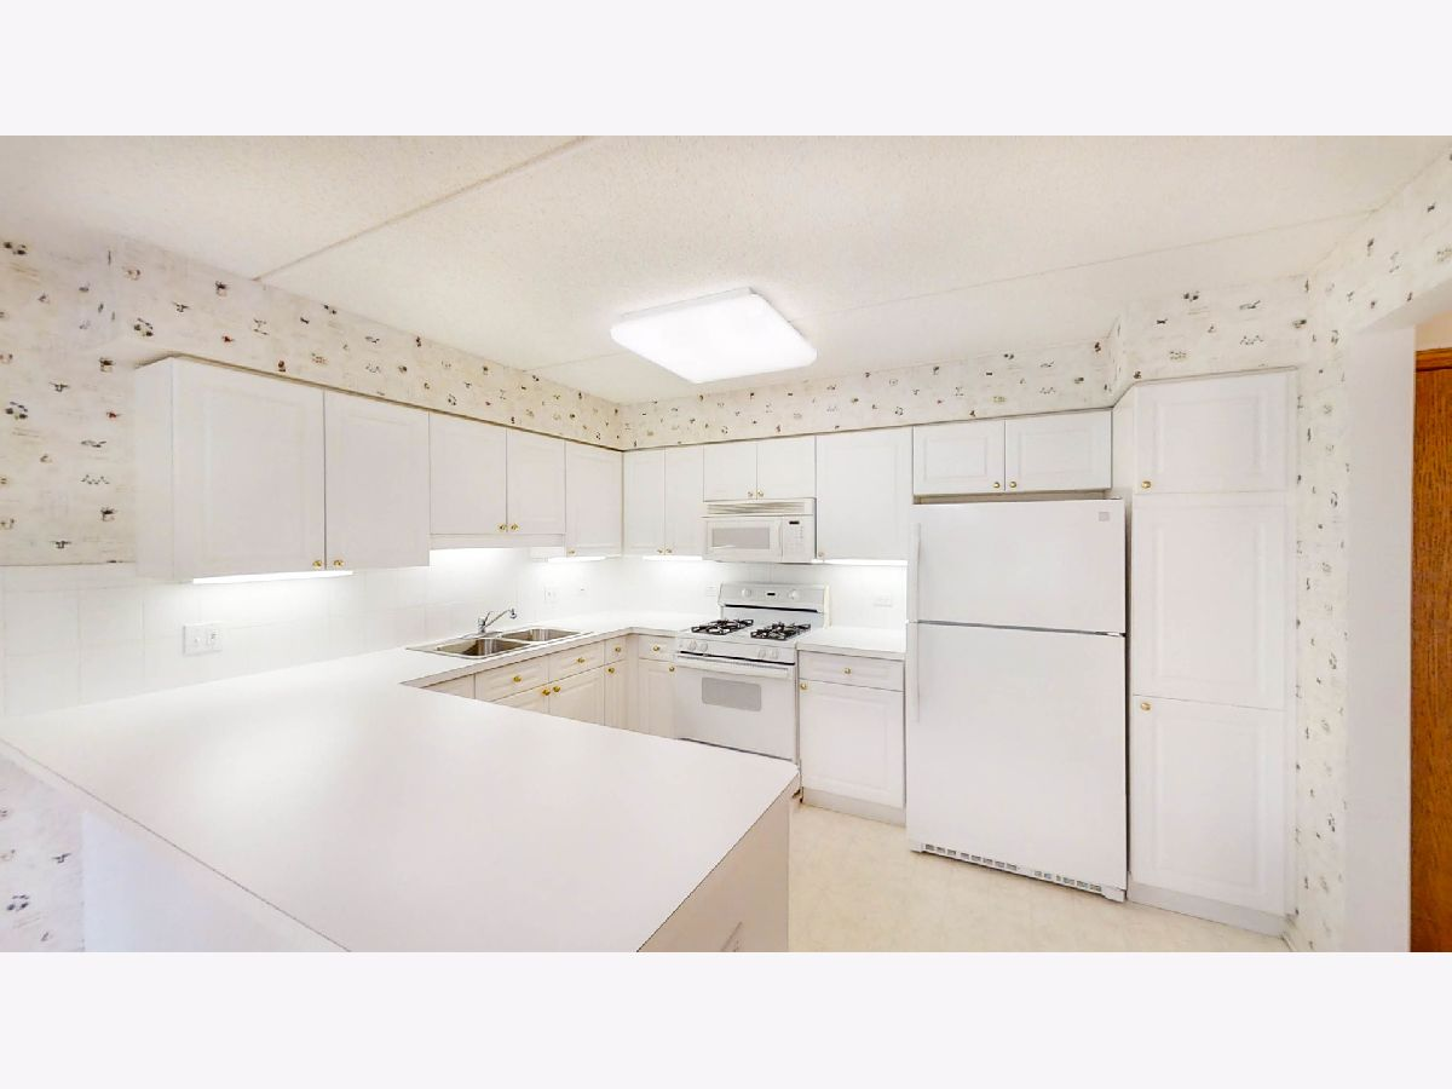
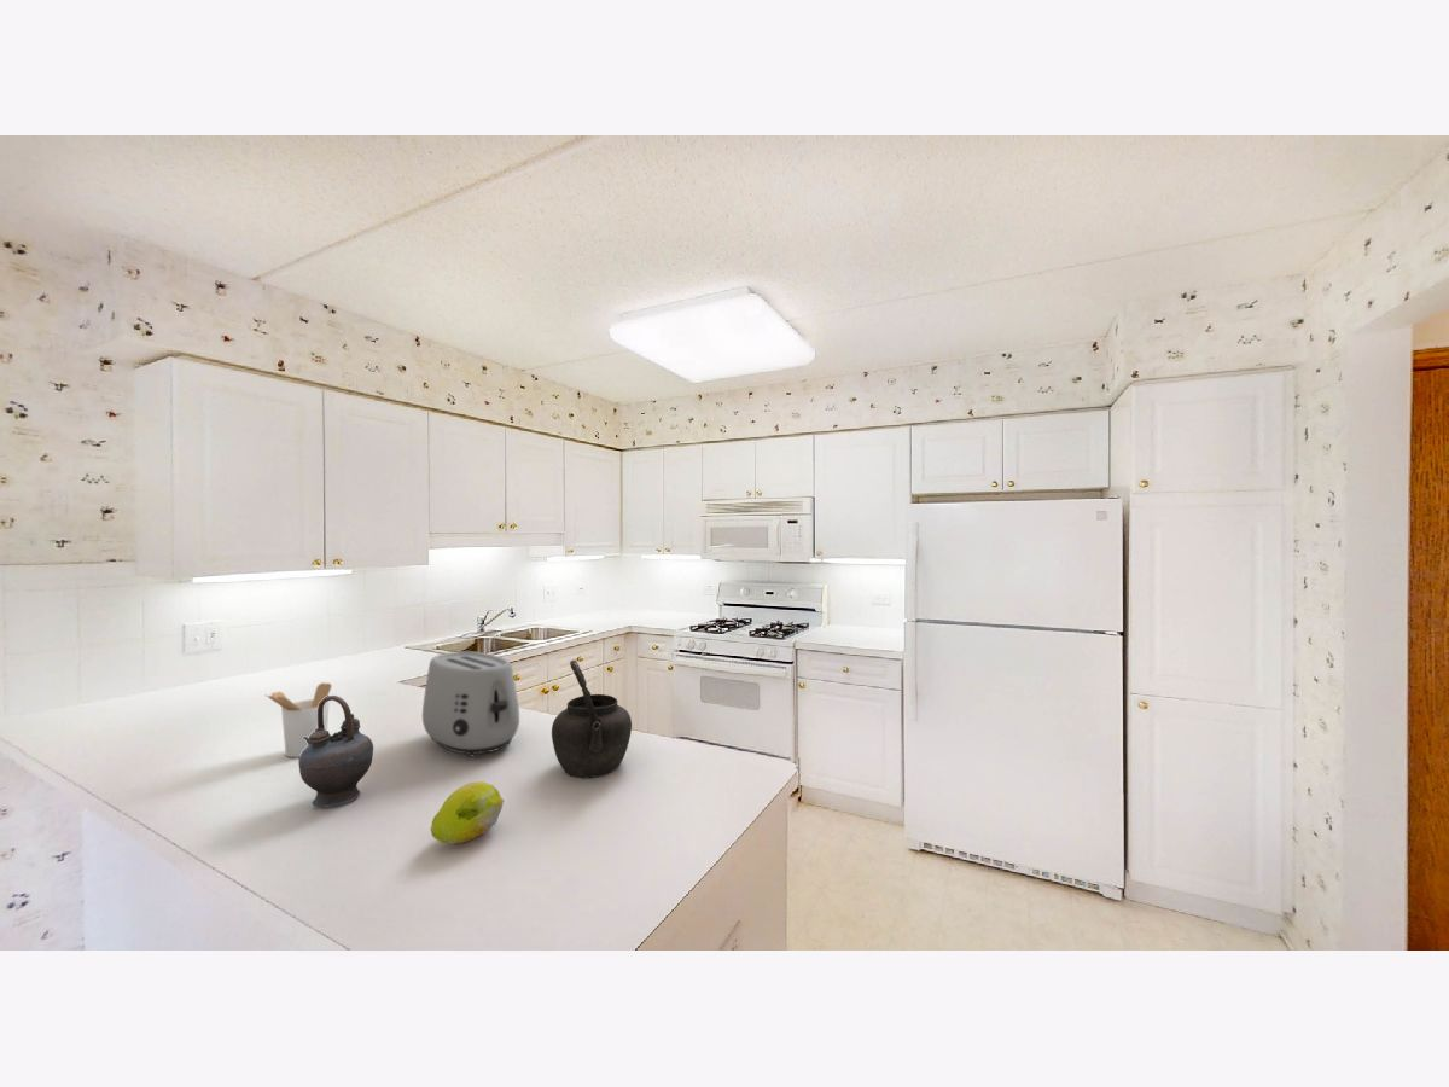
+ teapot [297,694,374,808]
+ fruit [430,780,505,844]
+ toaster [421,650,520,758]
+ kettle [551,659,633,779]
+ utensil holder [263,681,332,758]
